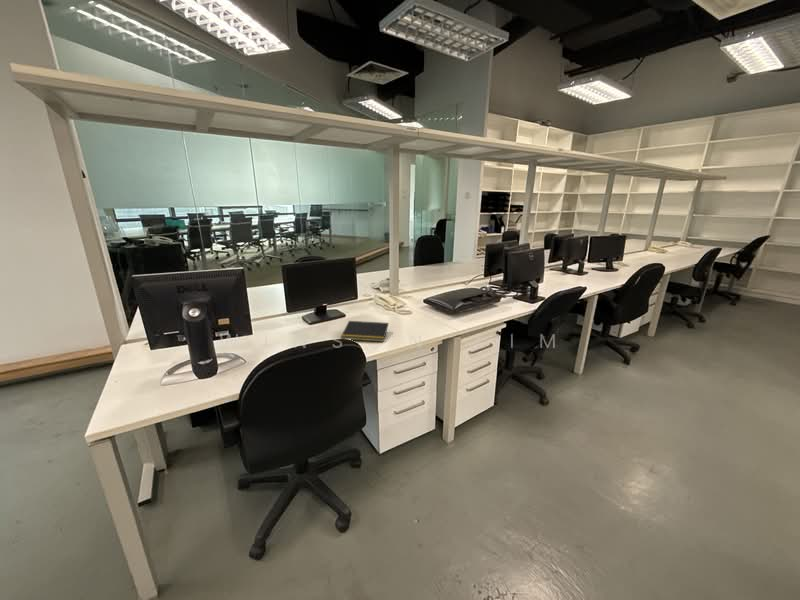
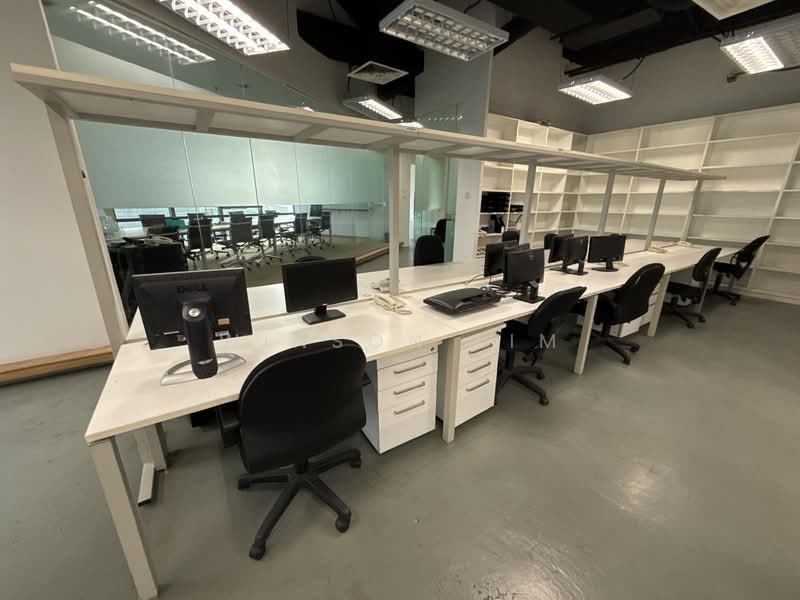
- notepad [340,320,389,343]
